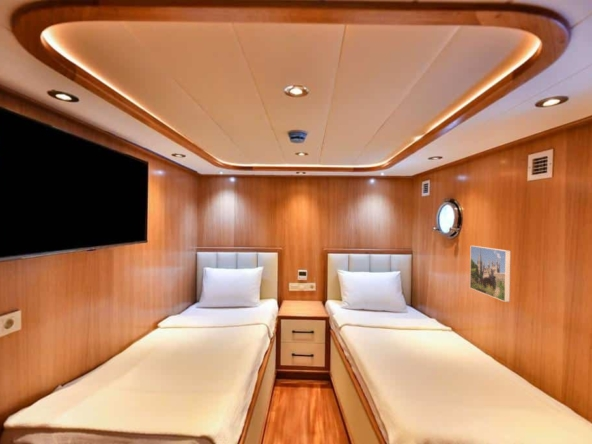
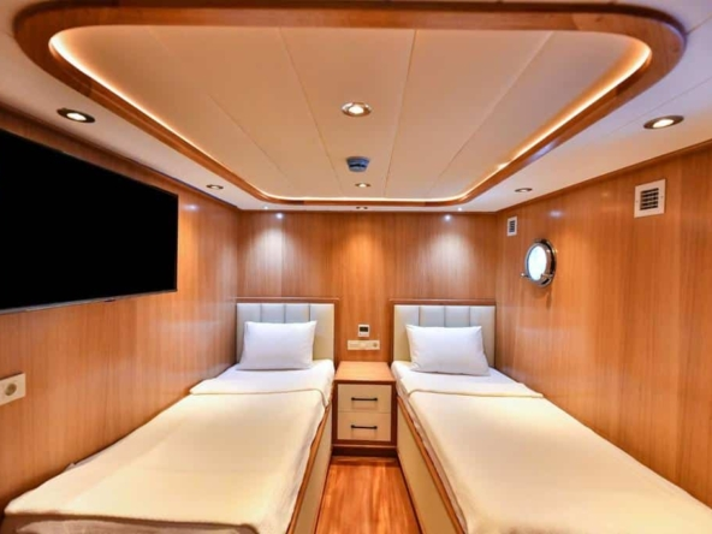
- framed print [469,245,512,303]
